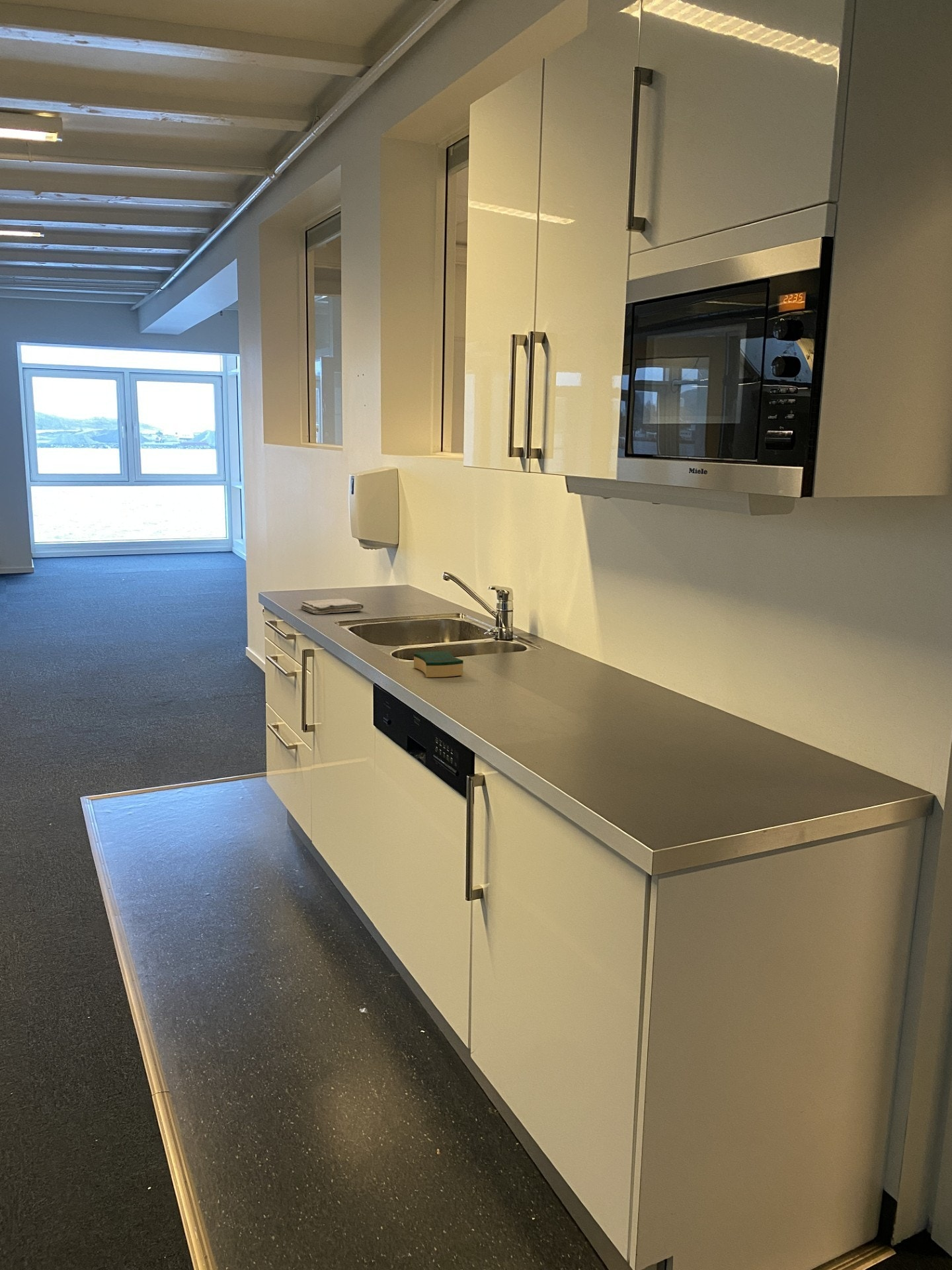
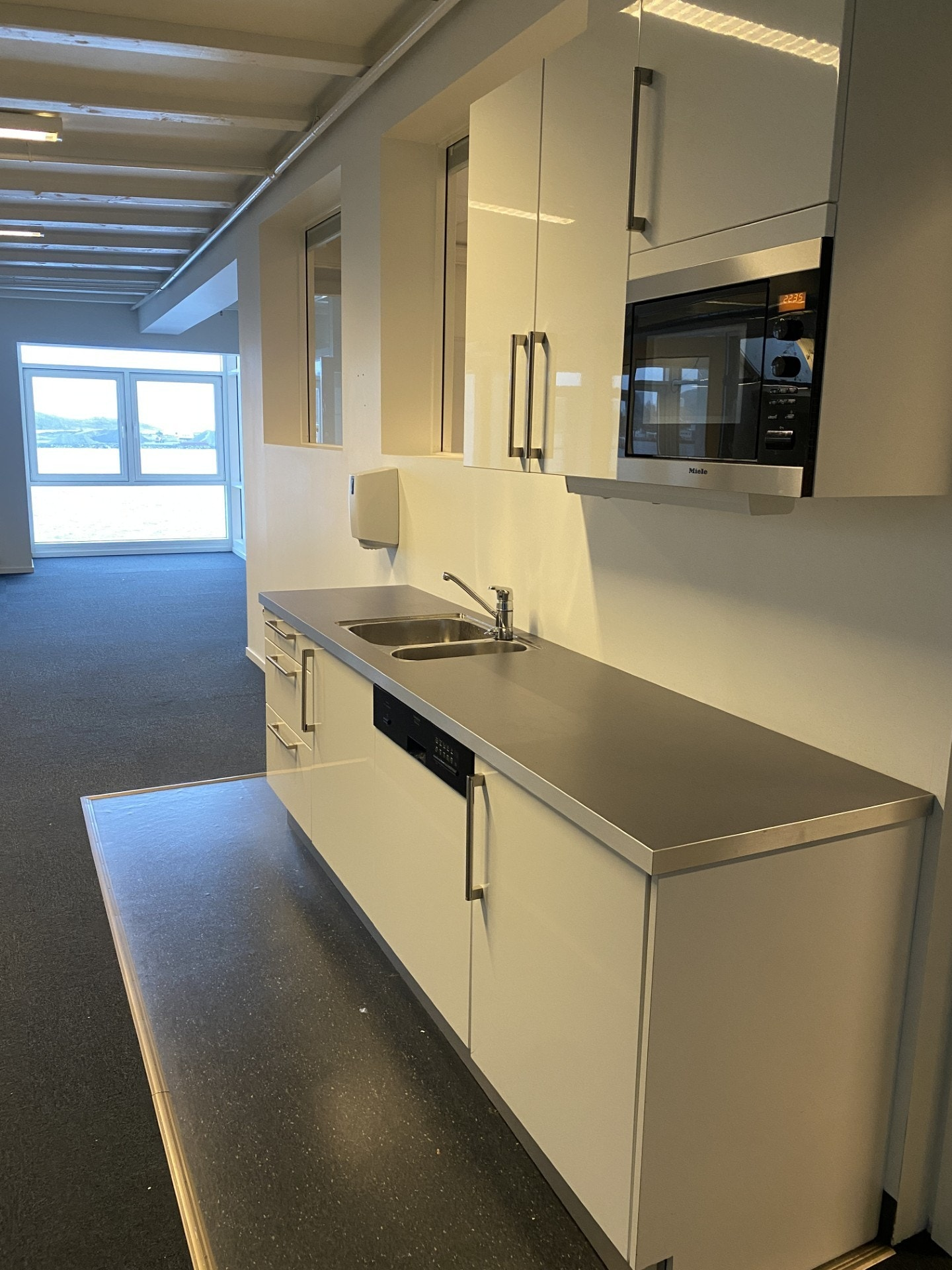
- washcloth [300,598,365,615]
- sponge [413,651,464,678]
